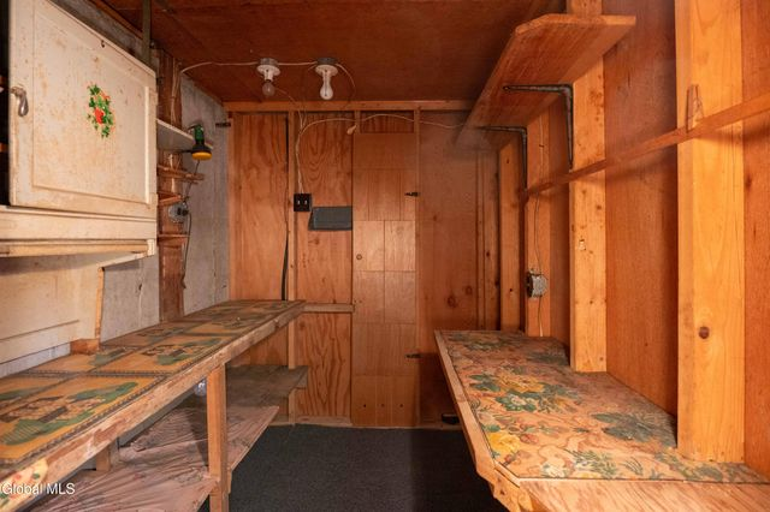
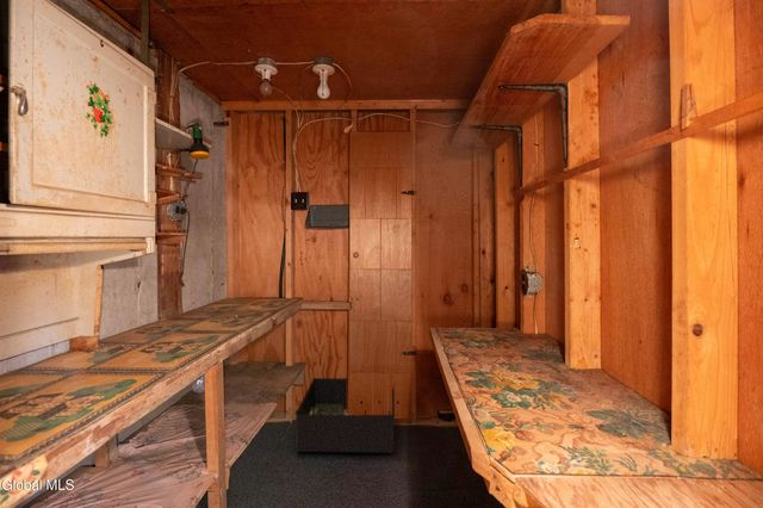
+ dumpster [294,377,396,456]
